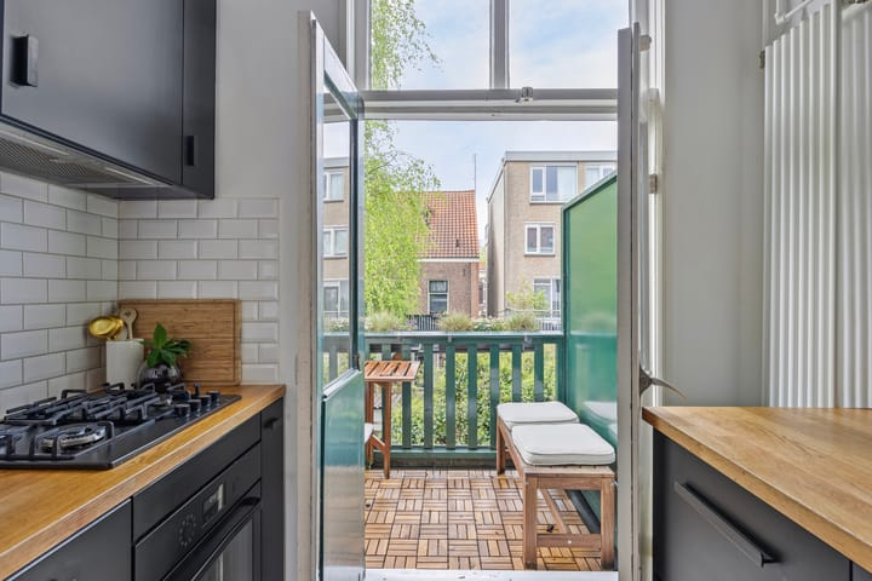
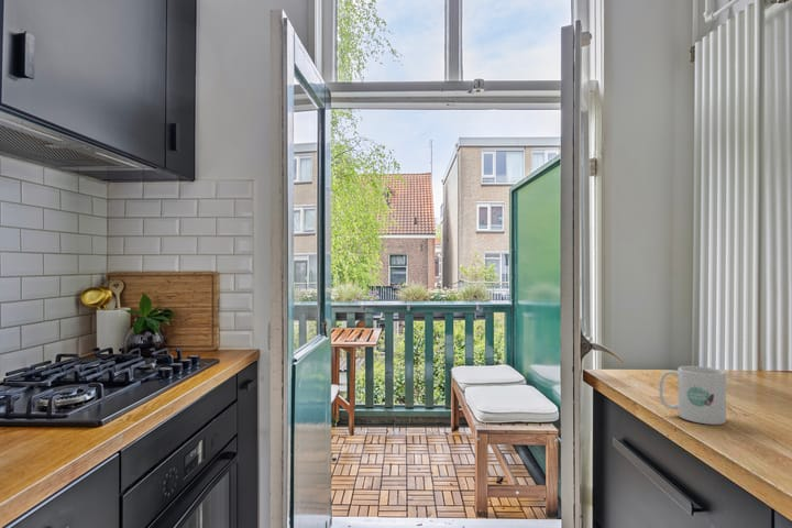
+ mug [658,365,727,426]
